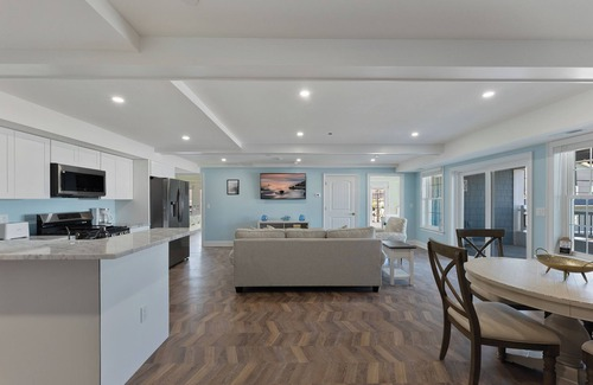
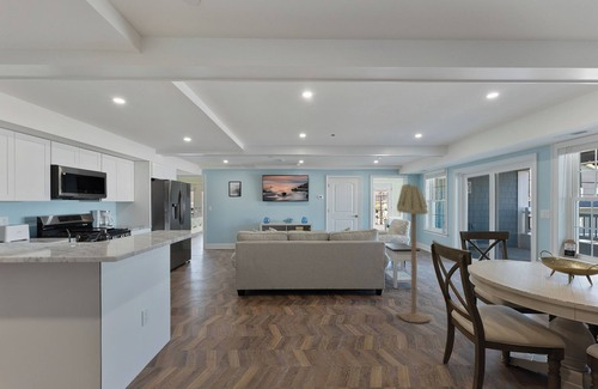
+ floor lamp [396,182,432,324]
